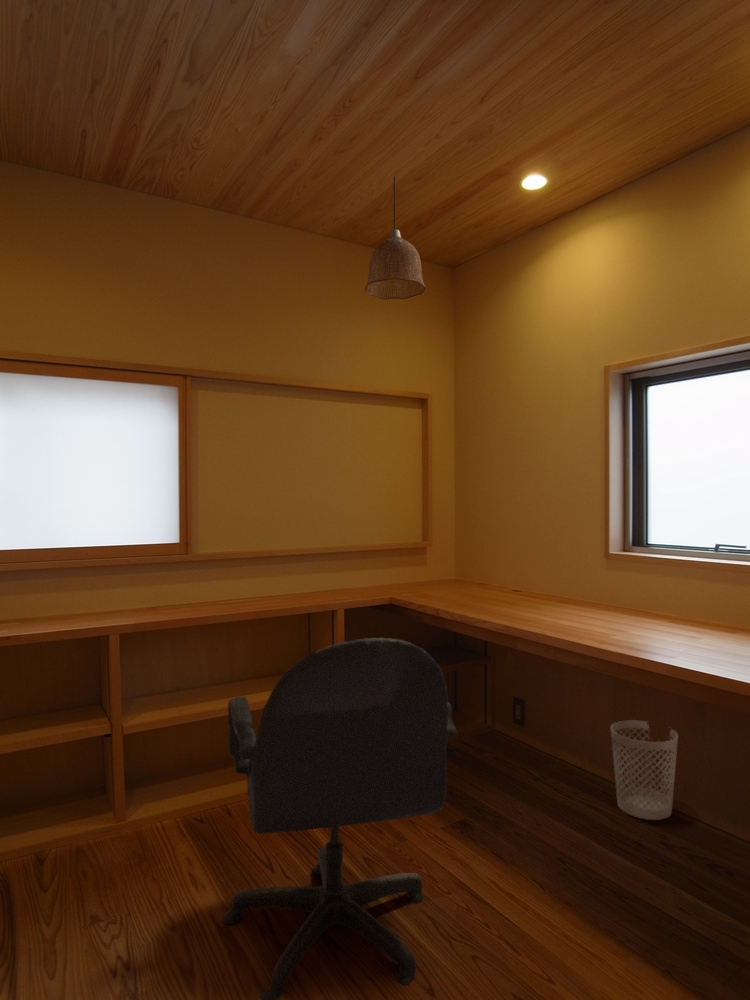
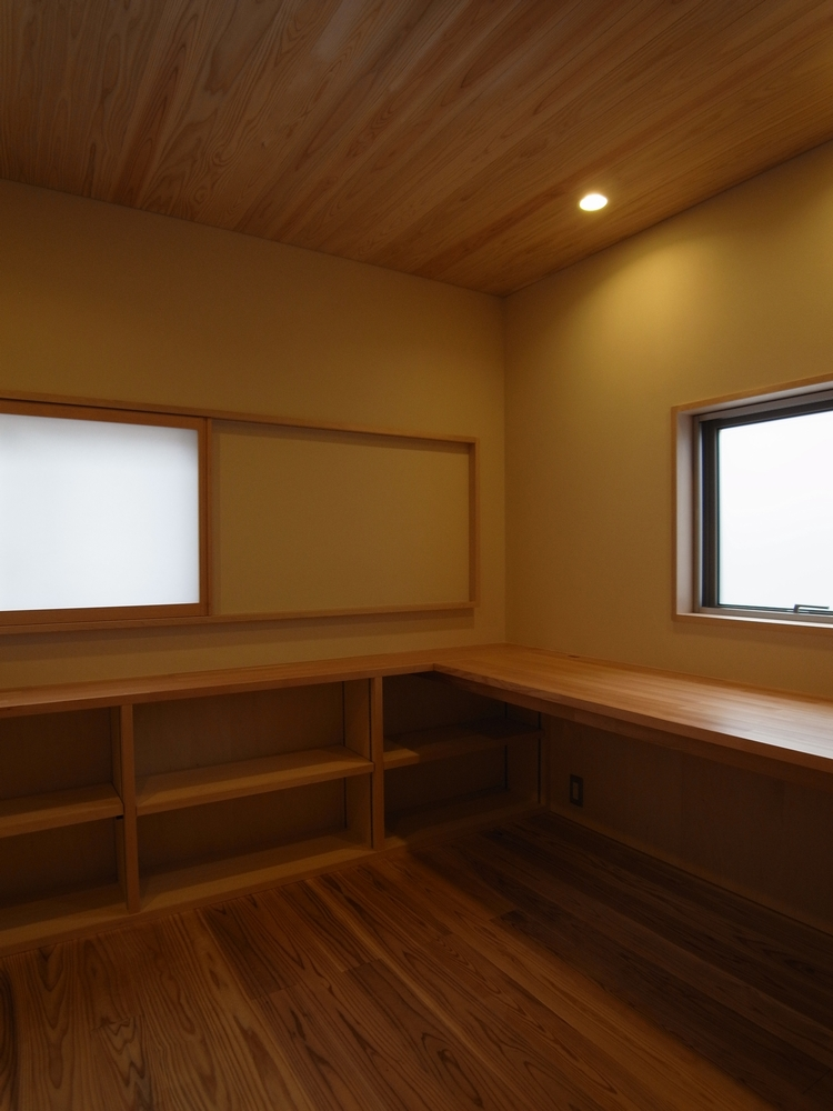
- office chair [222,637,458,1000]
- wastebasket [610,719,679,821]
- pendant lamp [364,175,427,300]
